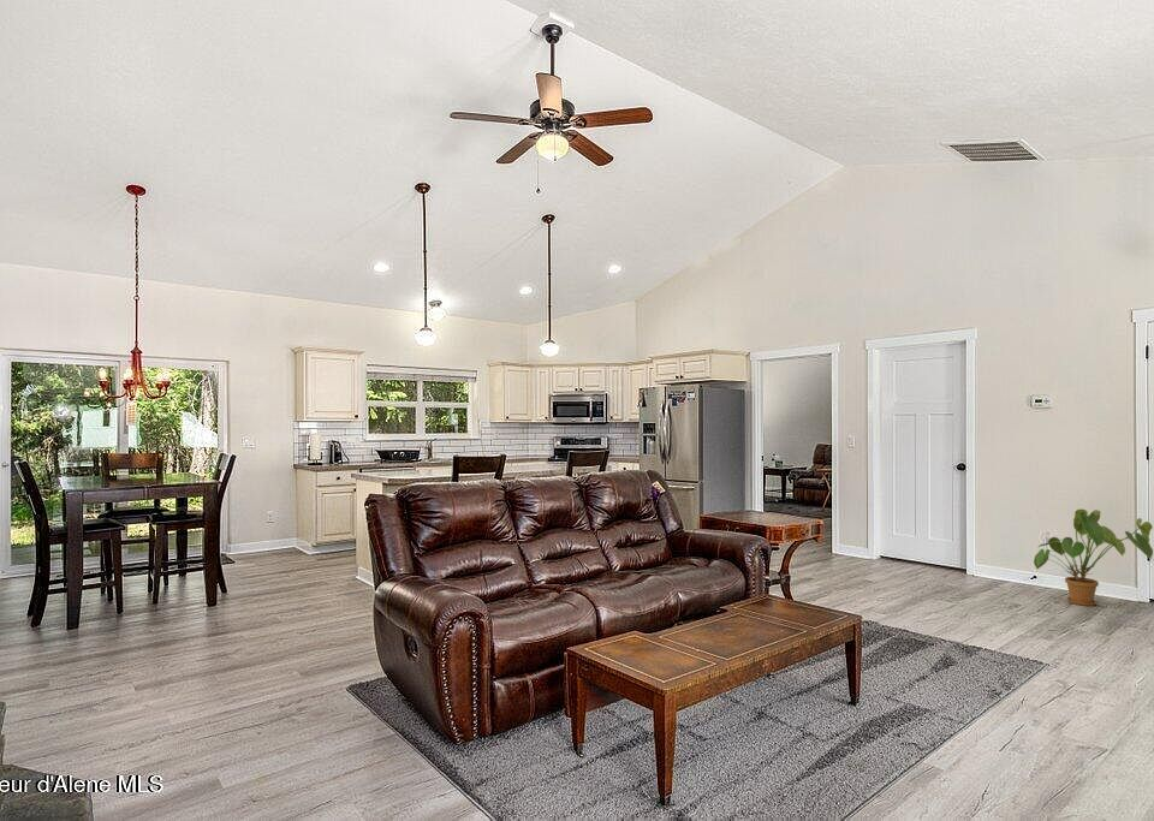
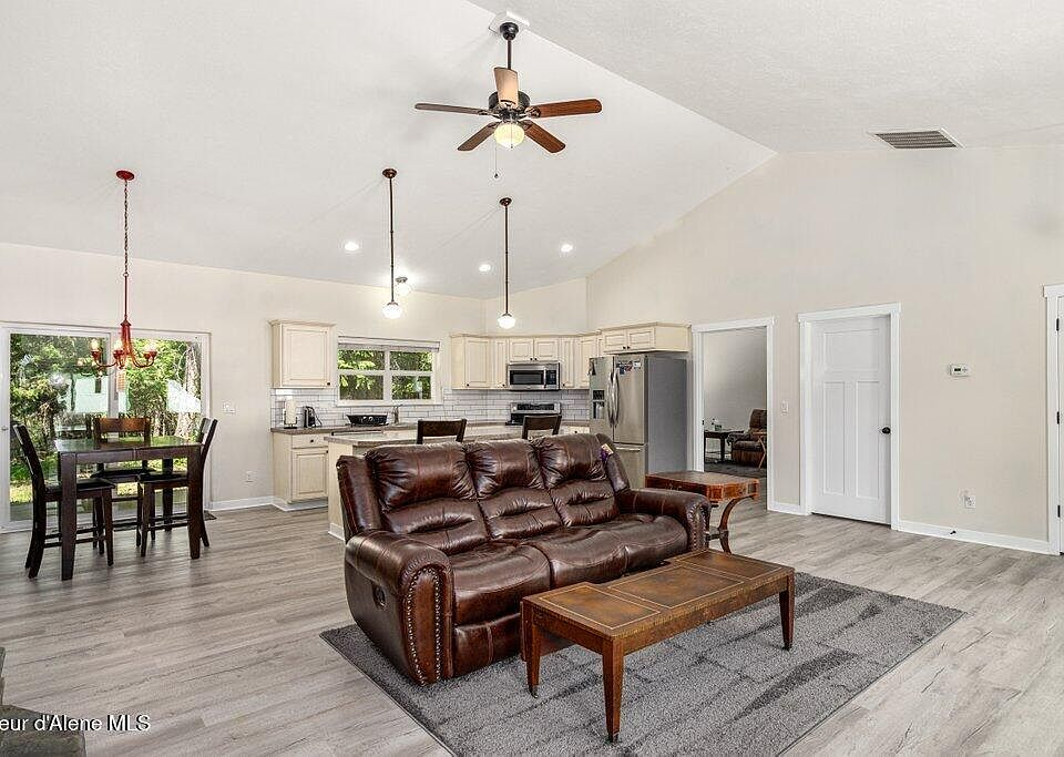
- house plant [1033,508,1154,607]
